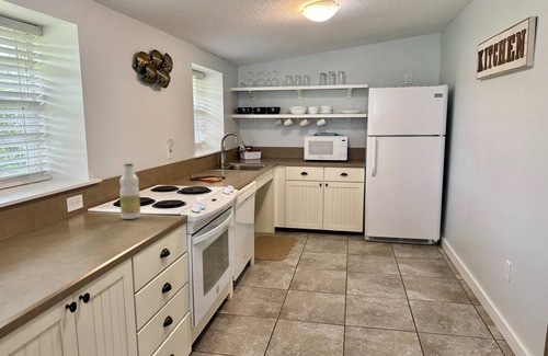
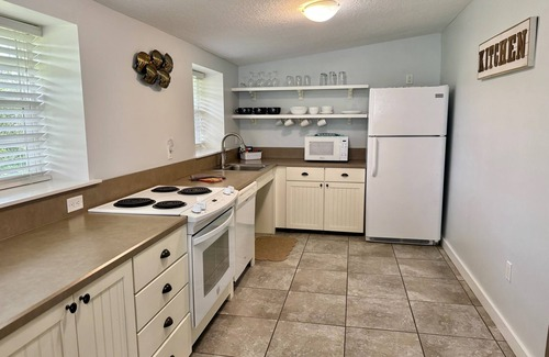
- bottle [118,162,141,220]
